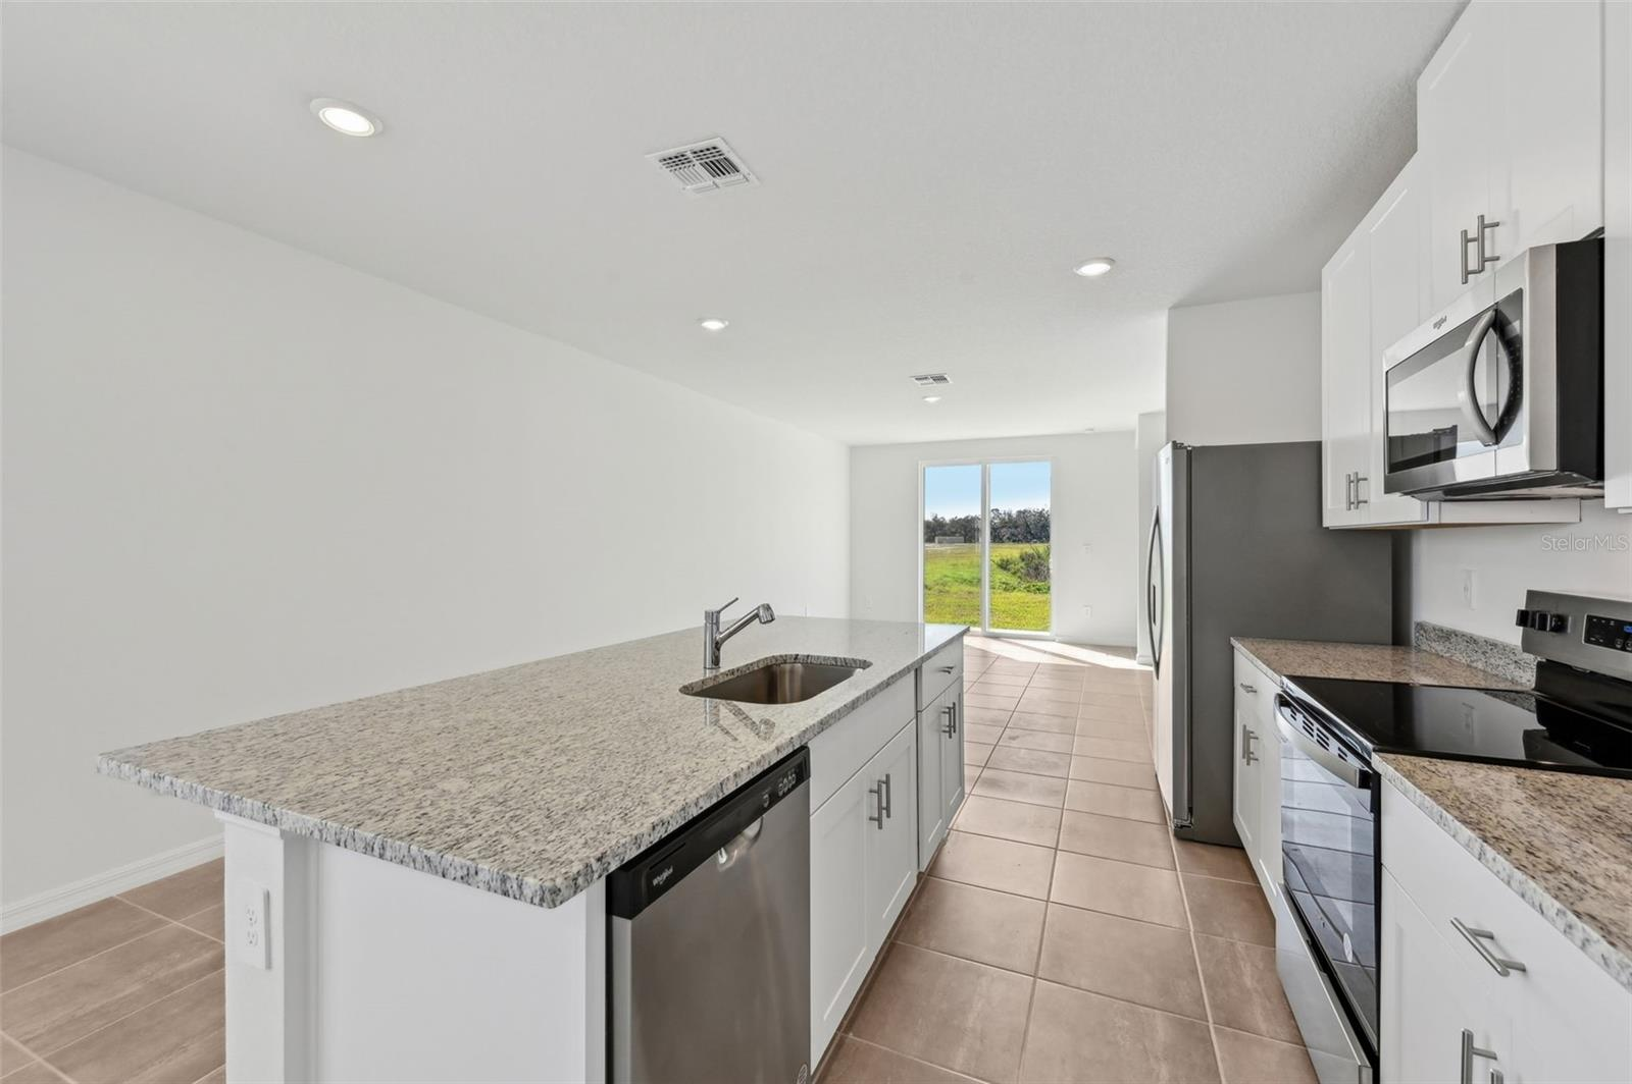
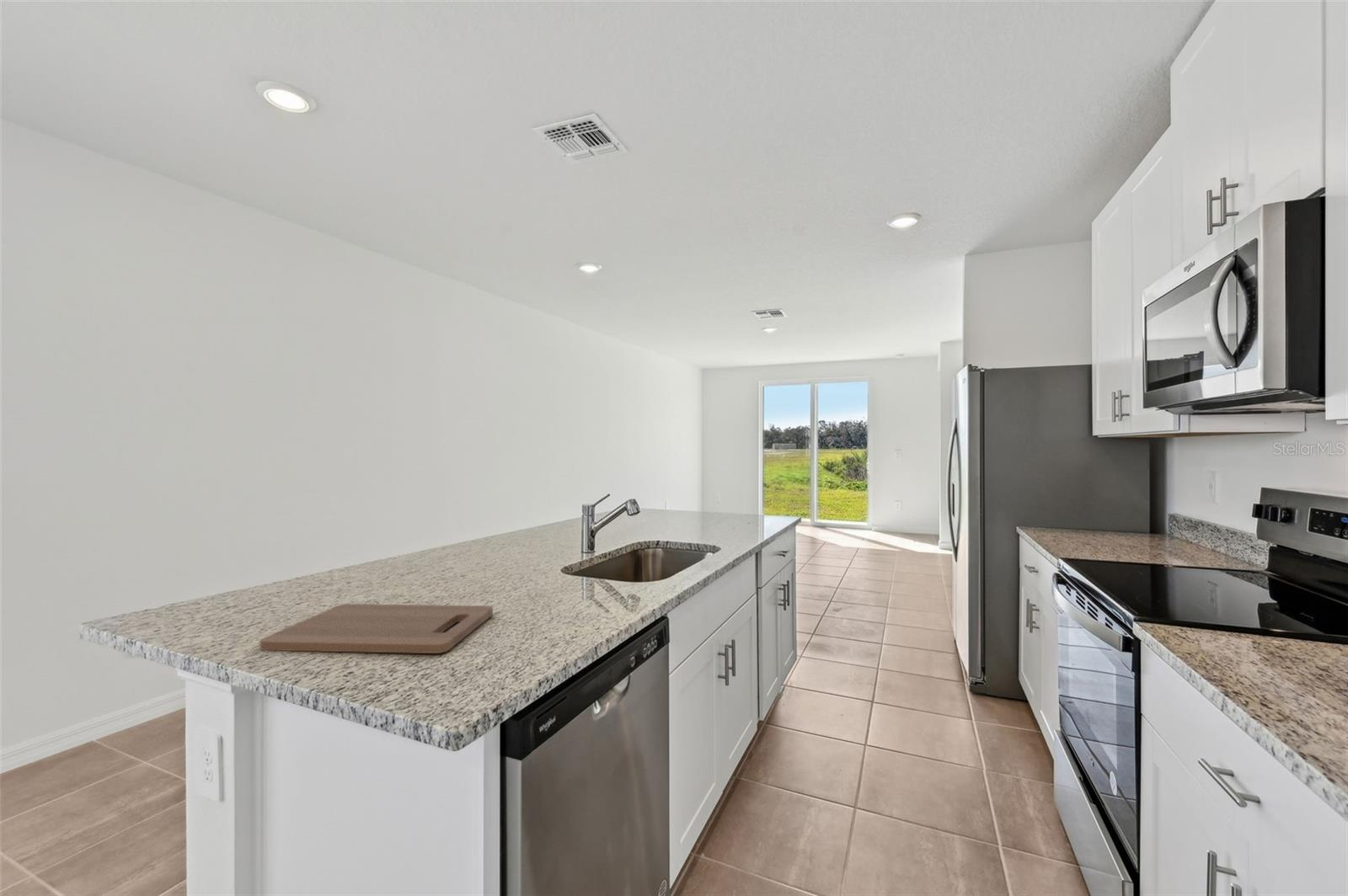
+ cutting board [259,603,494,654]
